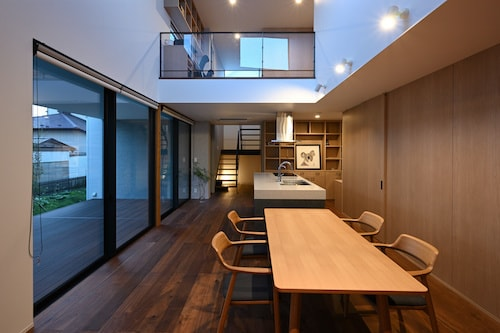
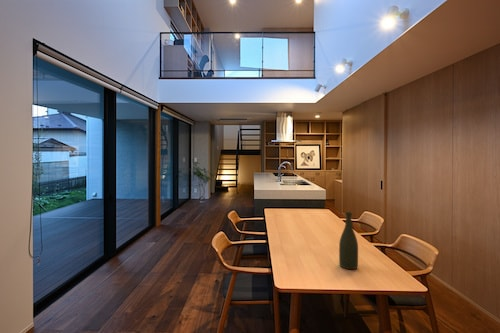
+ bottle [338,211,359,270]
